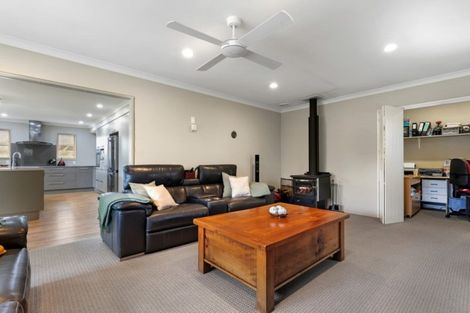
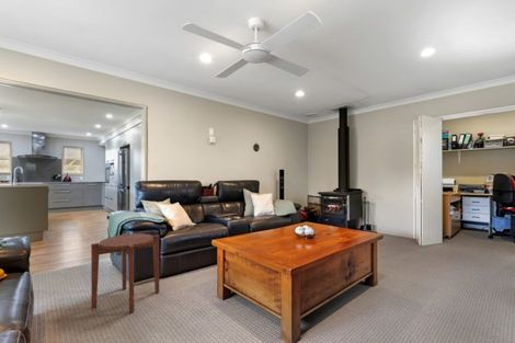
+ side table [90,232,160,315]
